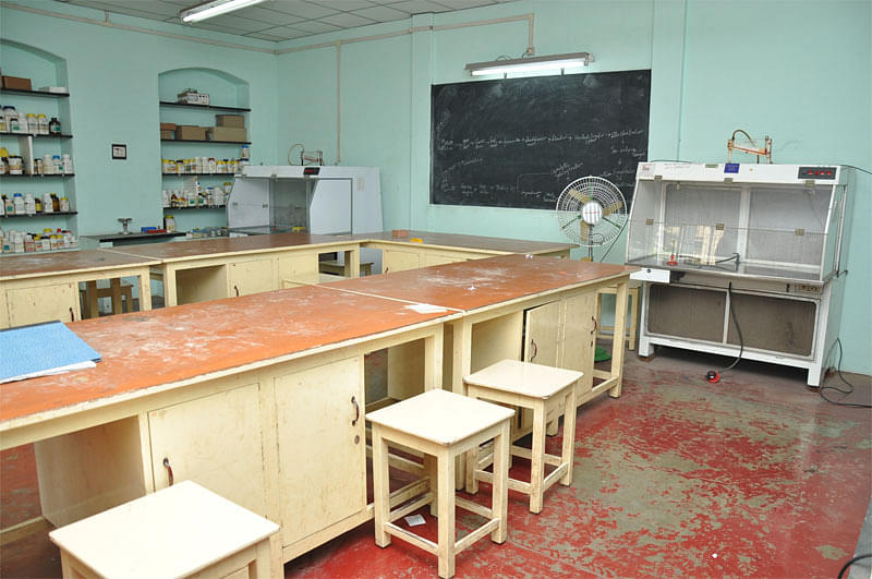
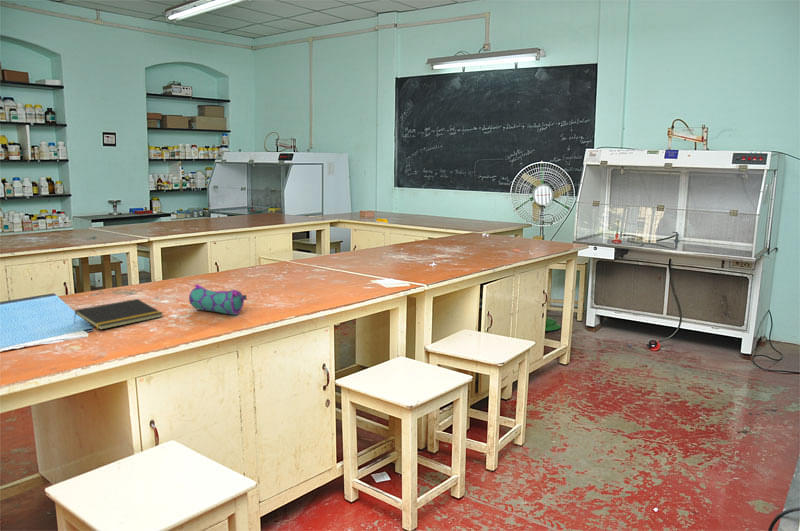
+ notepad [73,298,164,331]
+ pencil case [188,283,248,316]
